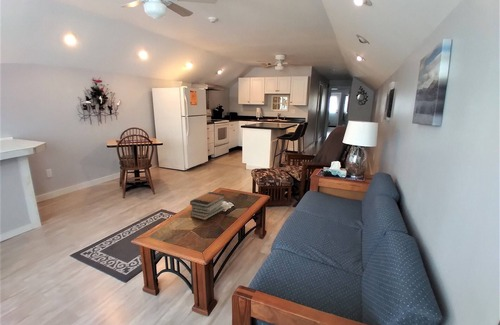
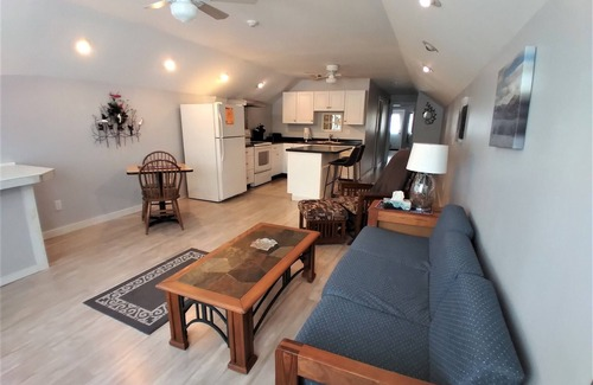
- book stack [189,191,226,221]
